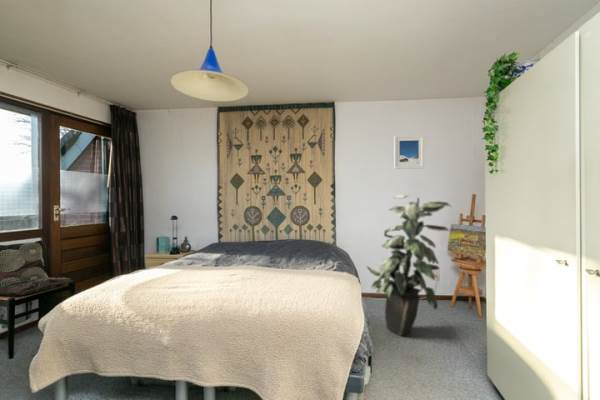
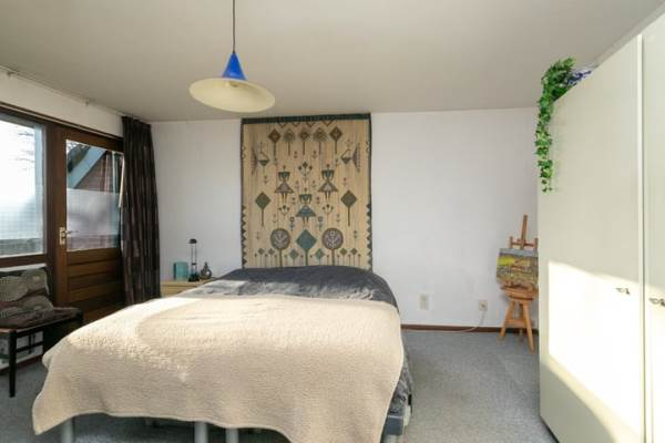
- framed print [393,134,425,170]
- indoor plant [365,193,452,337]
